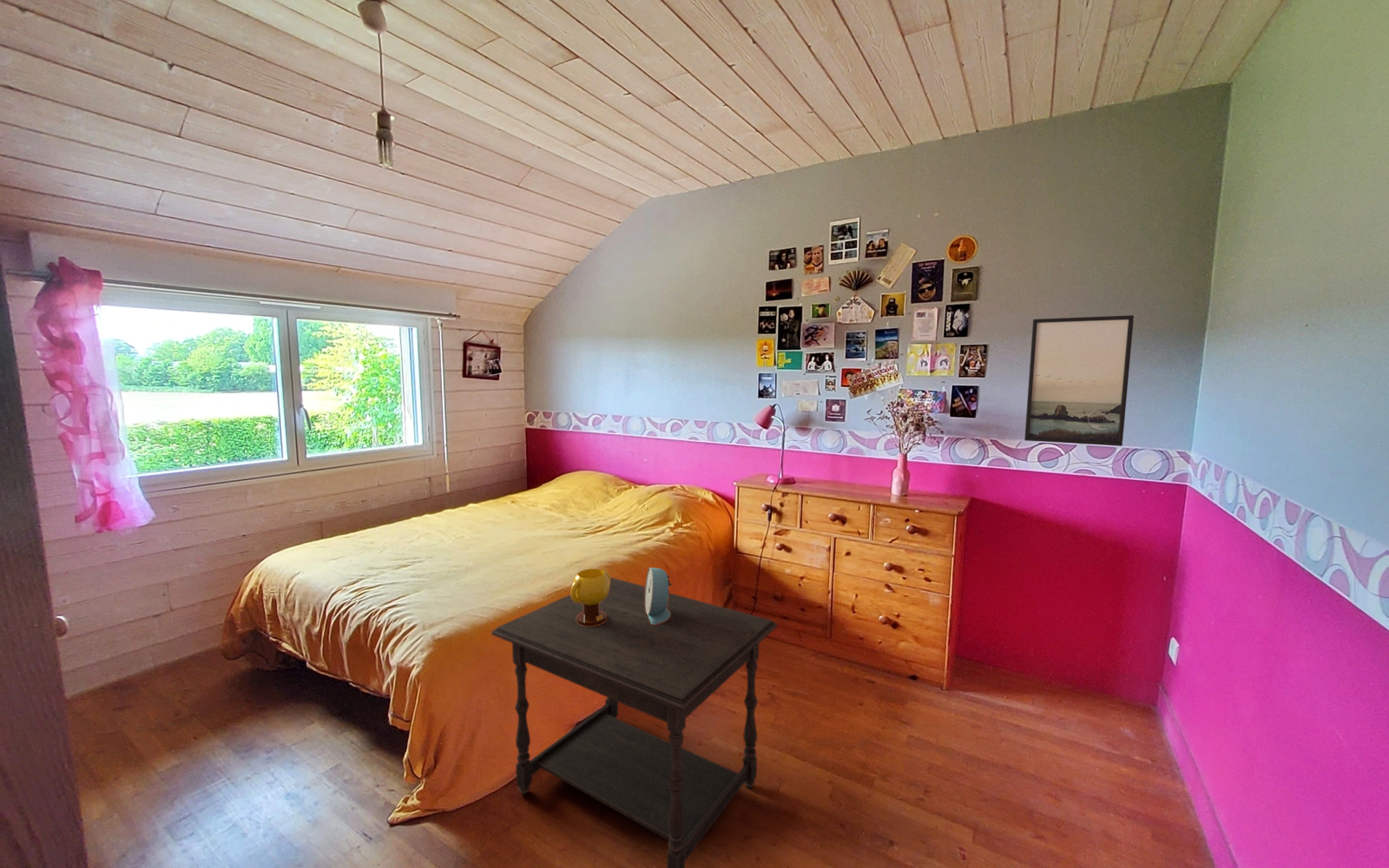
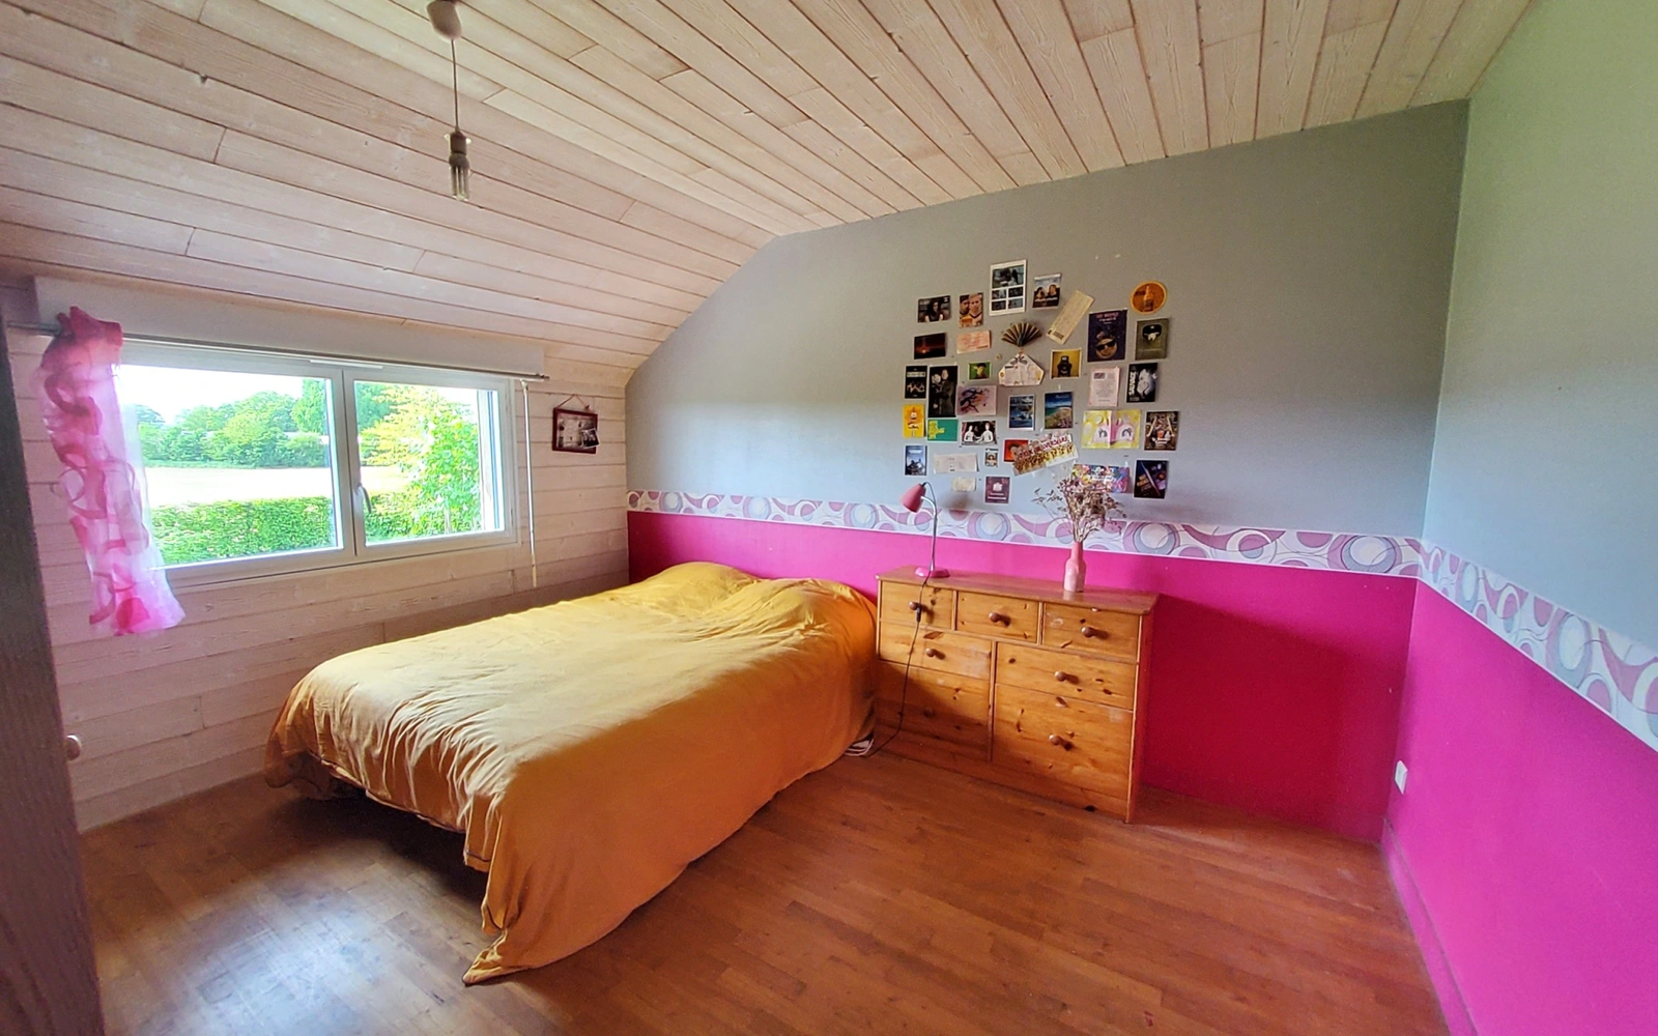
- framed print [1024,314,1135,447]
- alarm clock [645,567,673,624]
- side table [490,576,778,868]
- mug [569,568,611,626]
